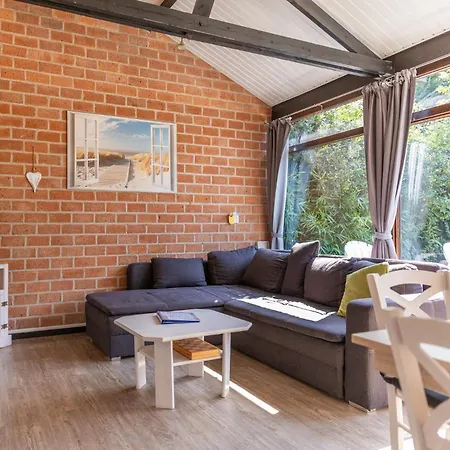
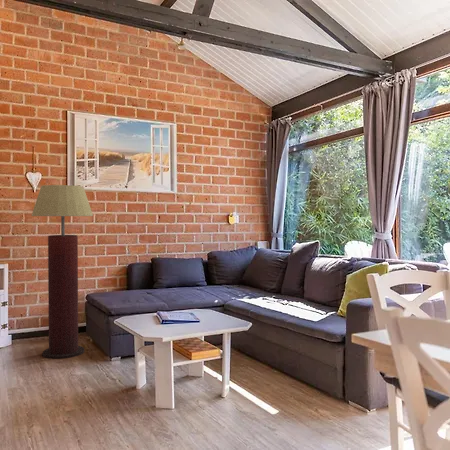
+ floor lamp [30,184,94,360]
